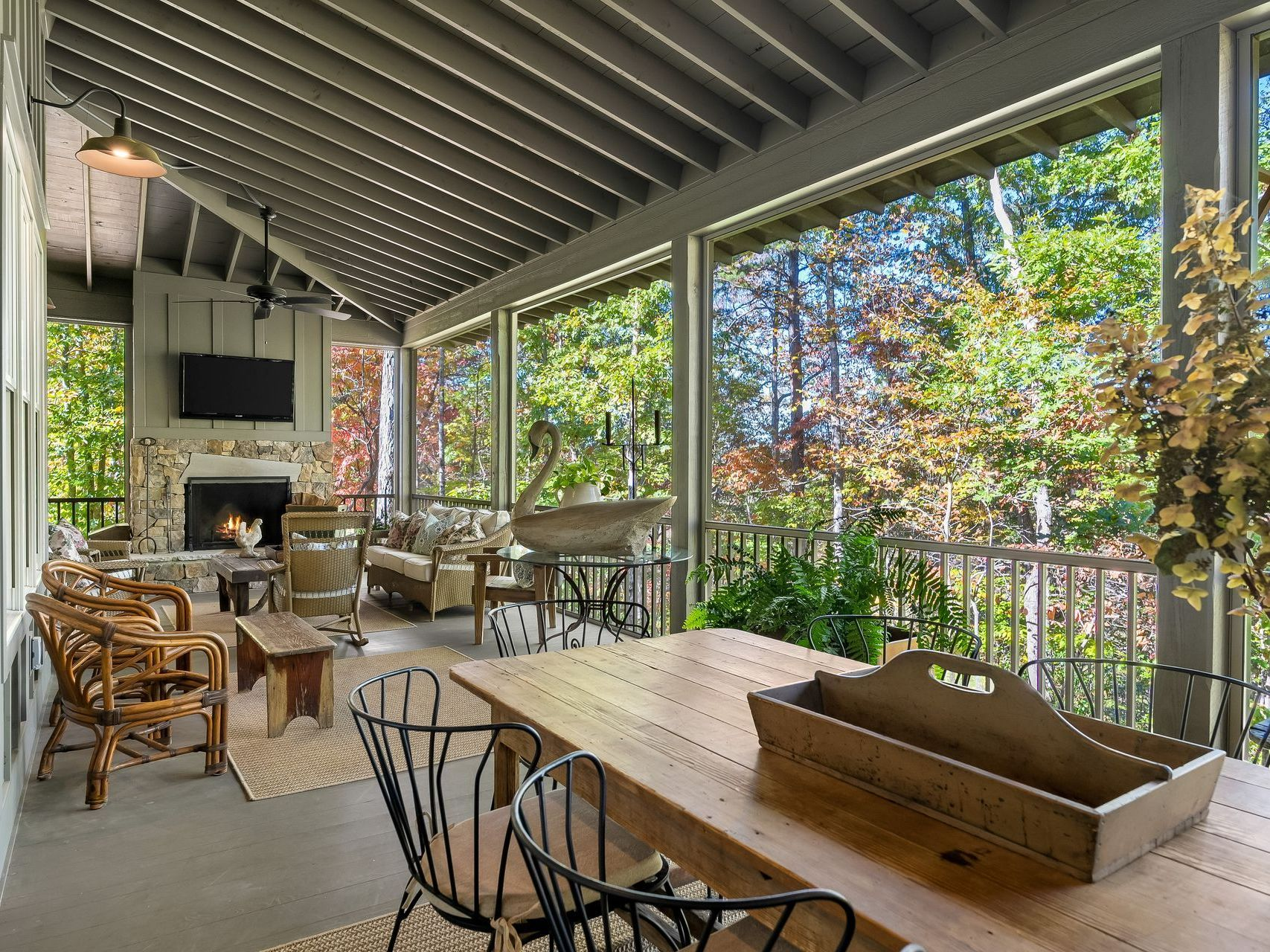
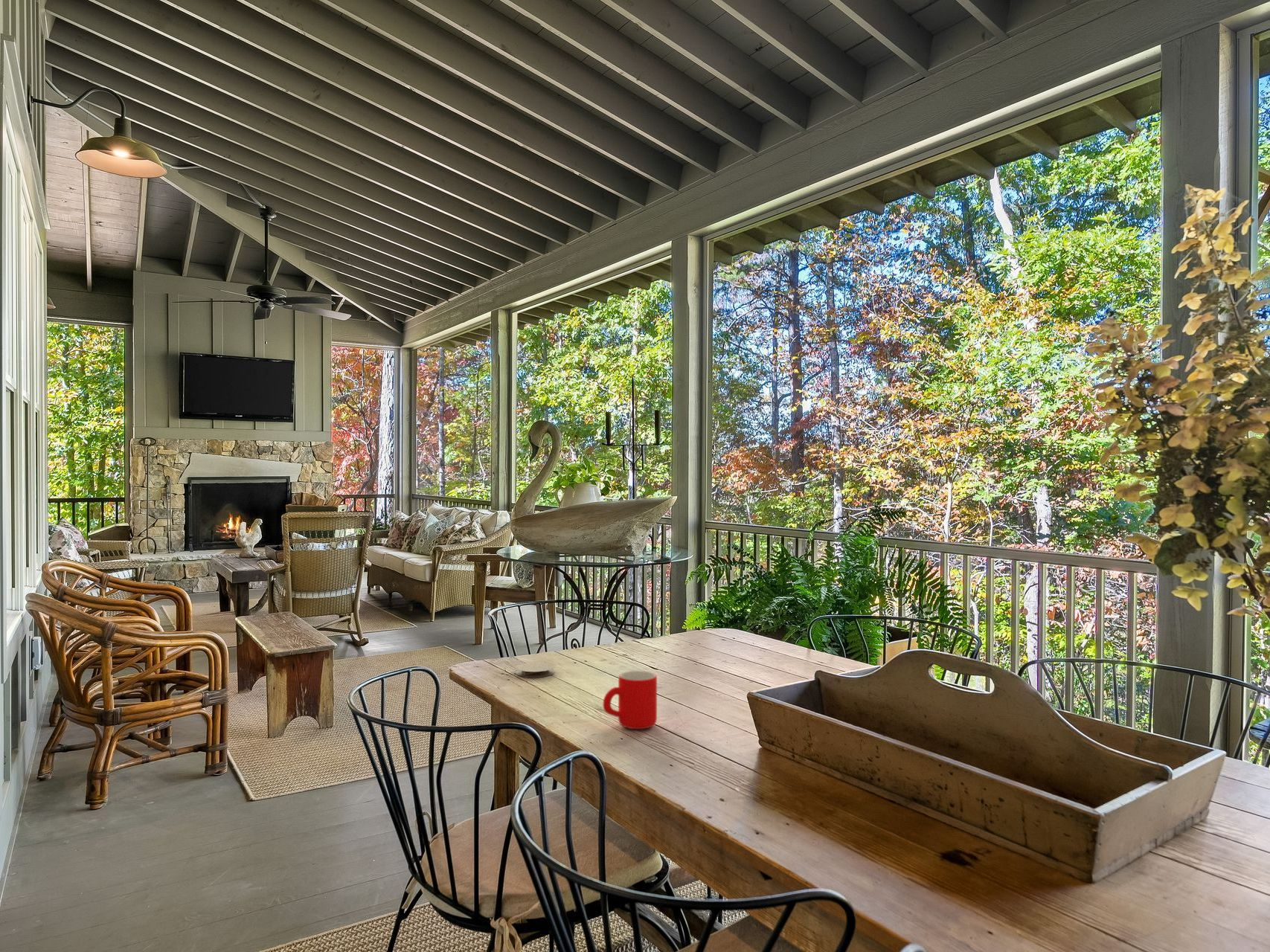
+ mug [602,670,658,730]
+ coaster [515,662,556,678]
